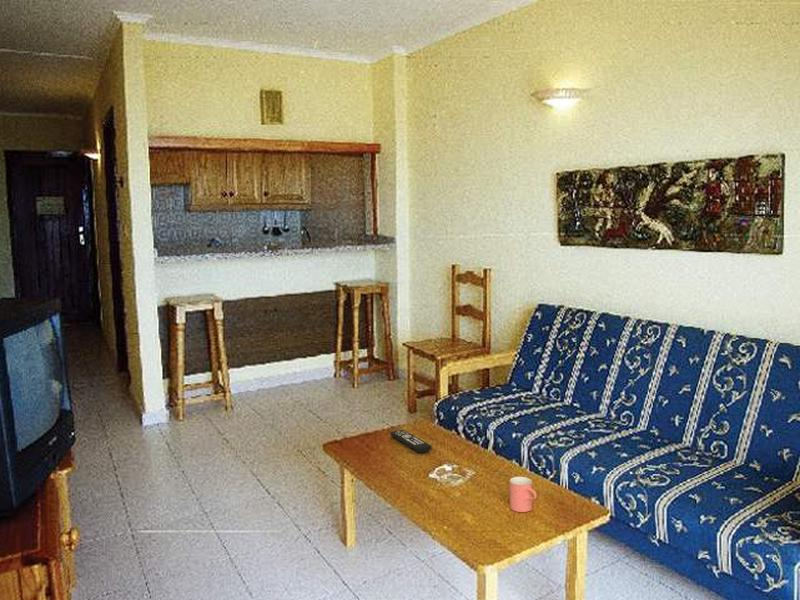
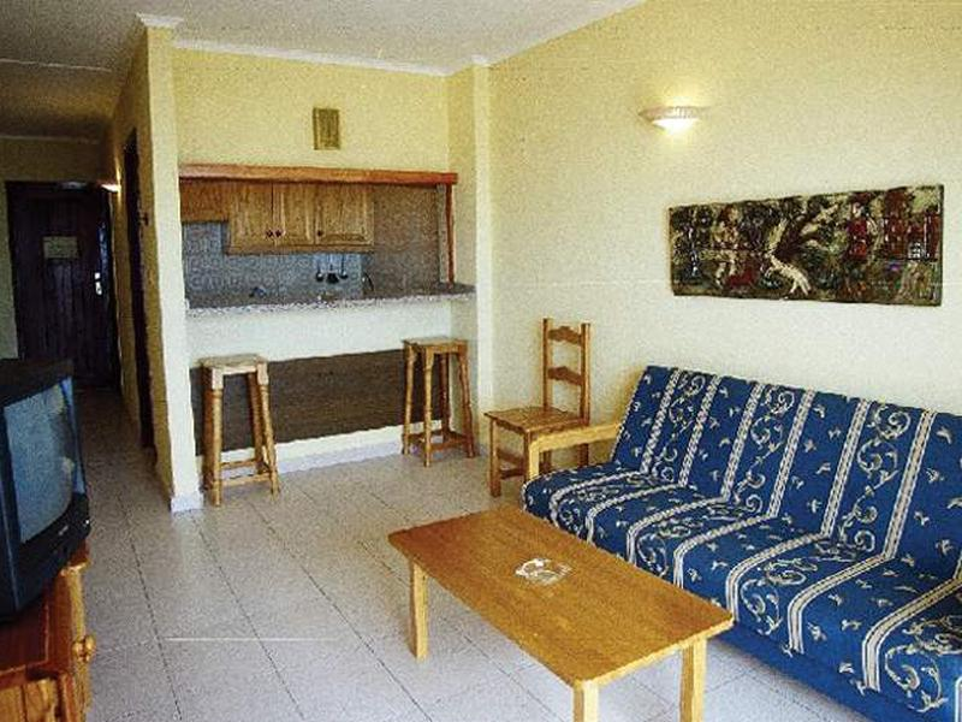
- cup [509,476,538,513]
- remote control [390,429,432,453]
